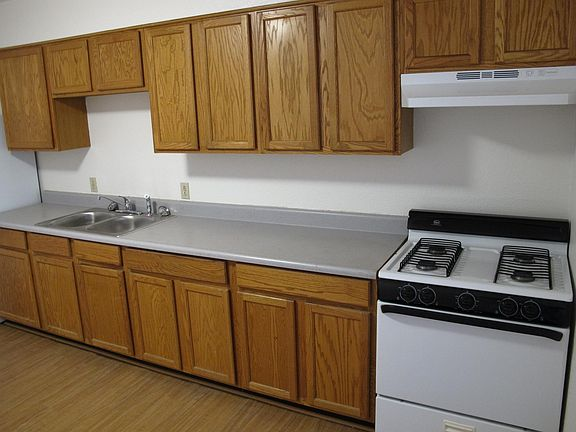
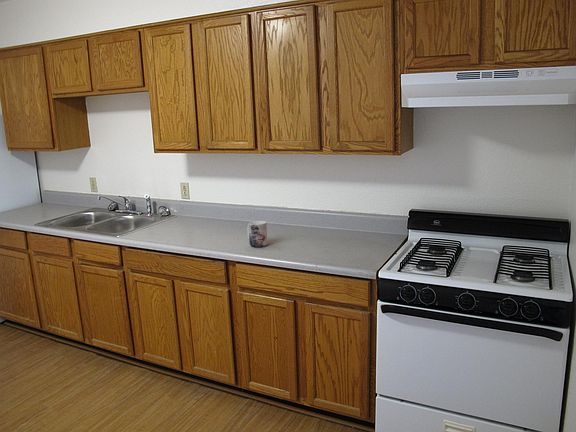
+ mug [246,220,268,248]
